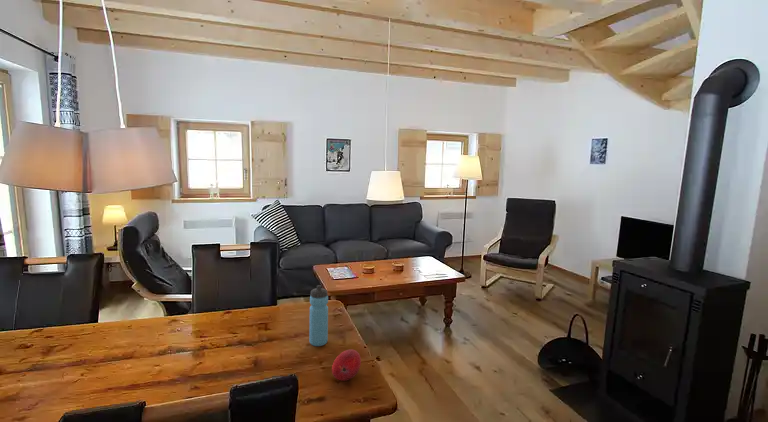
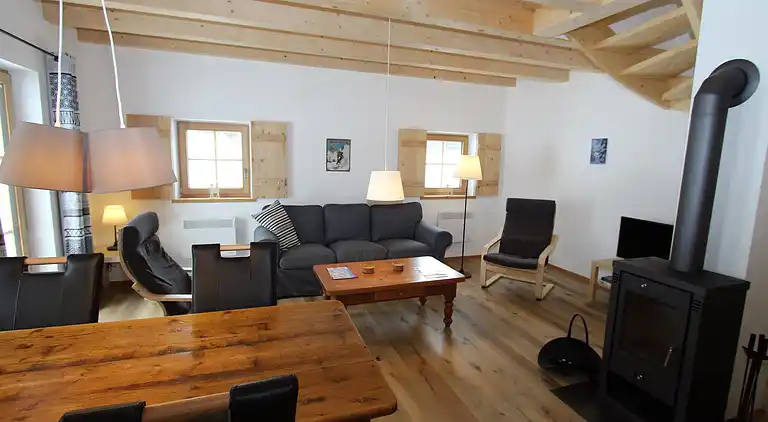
- water bottle [308,284,329,347]
- fruit [331,348,362,382]
